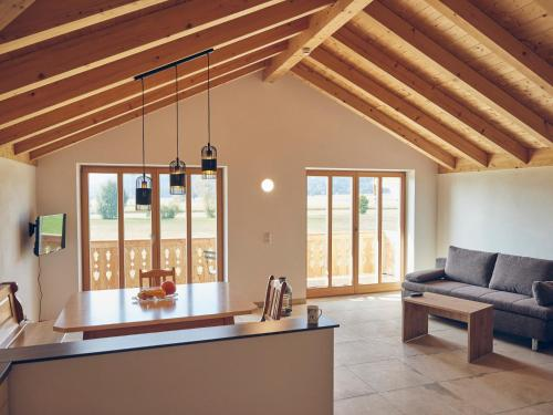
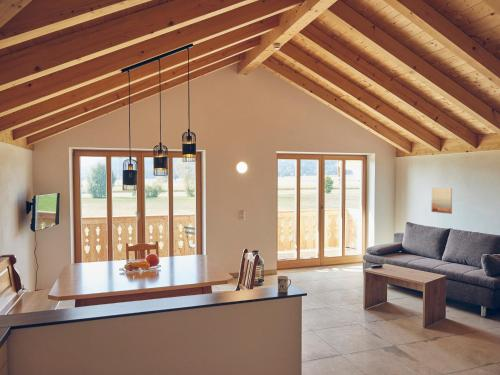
+ wall art [431,187,453,215]
